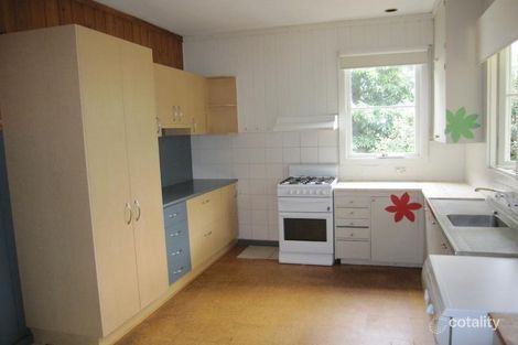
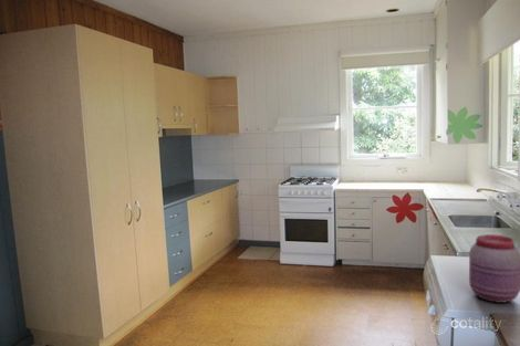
+ jar [468,233,520,304]
